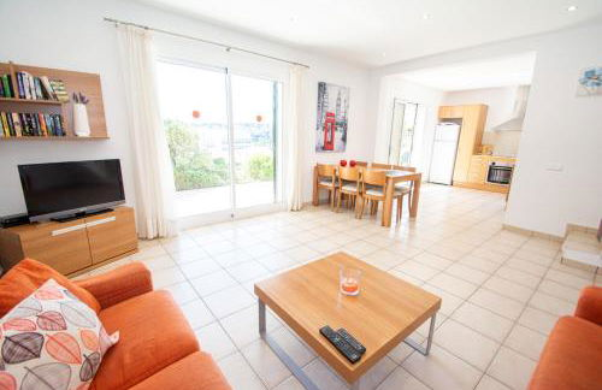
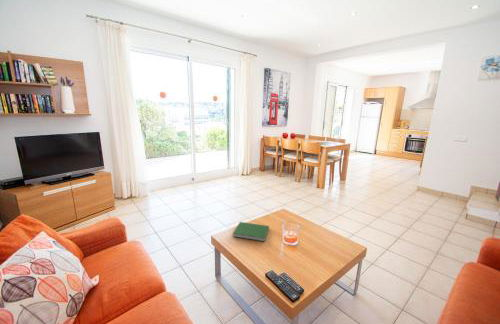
+ hardcover book [232,221,270,243]
